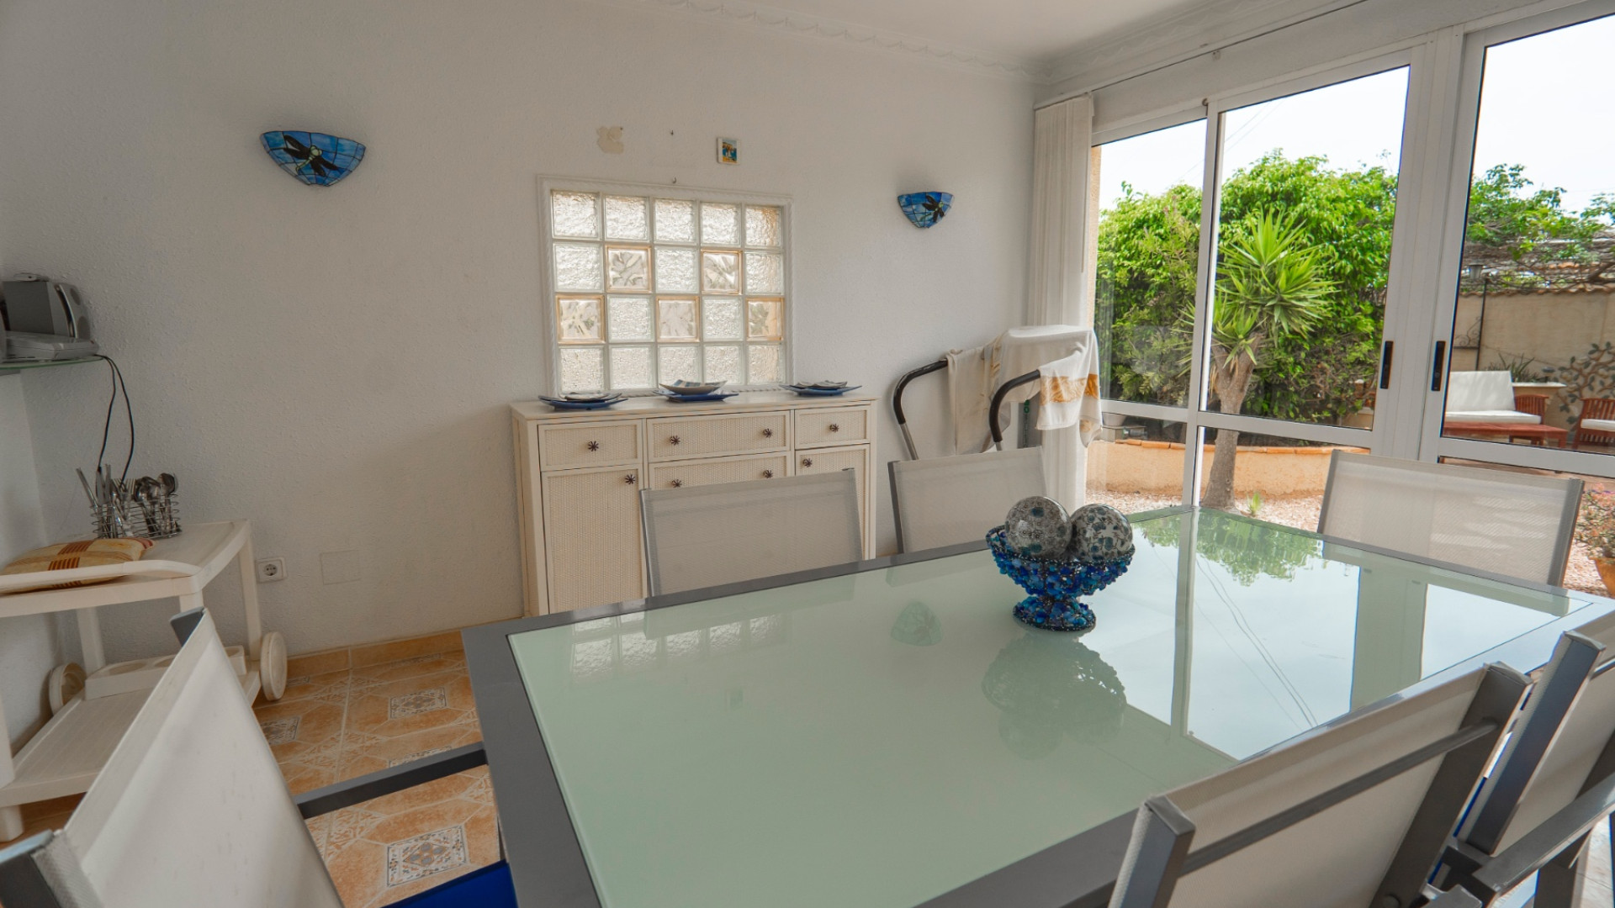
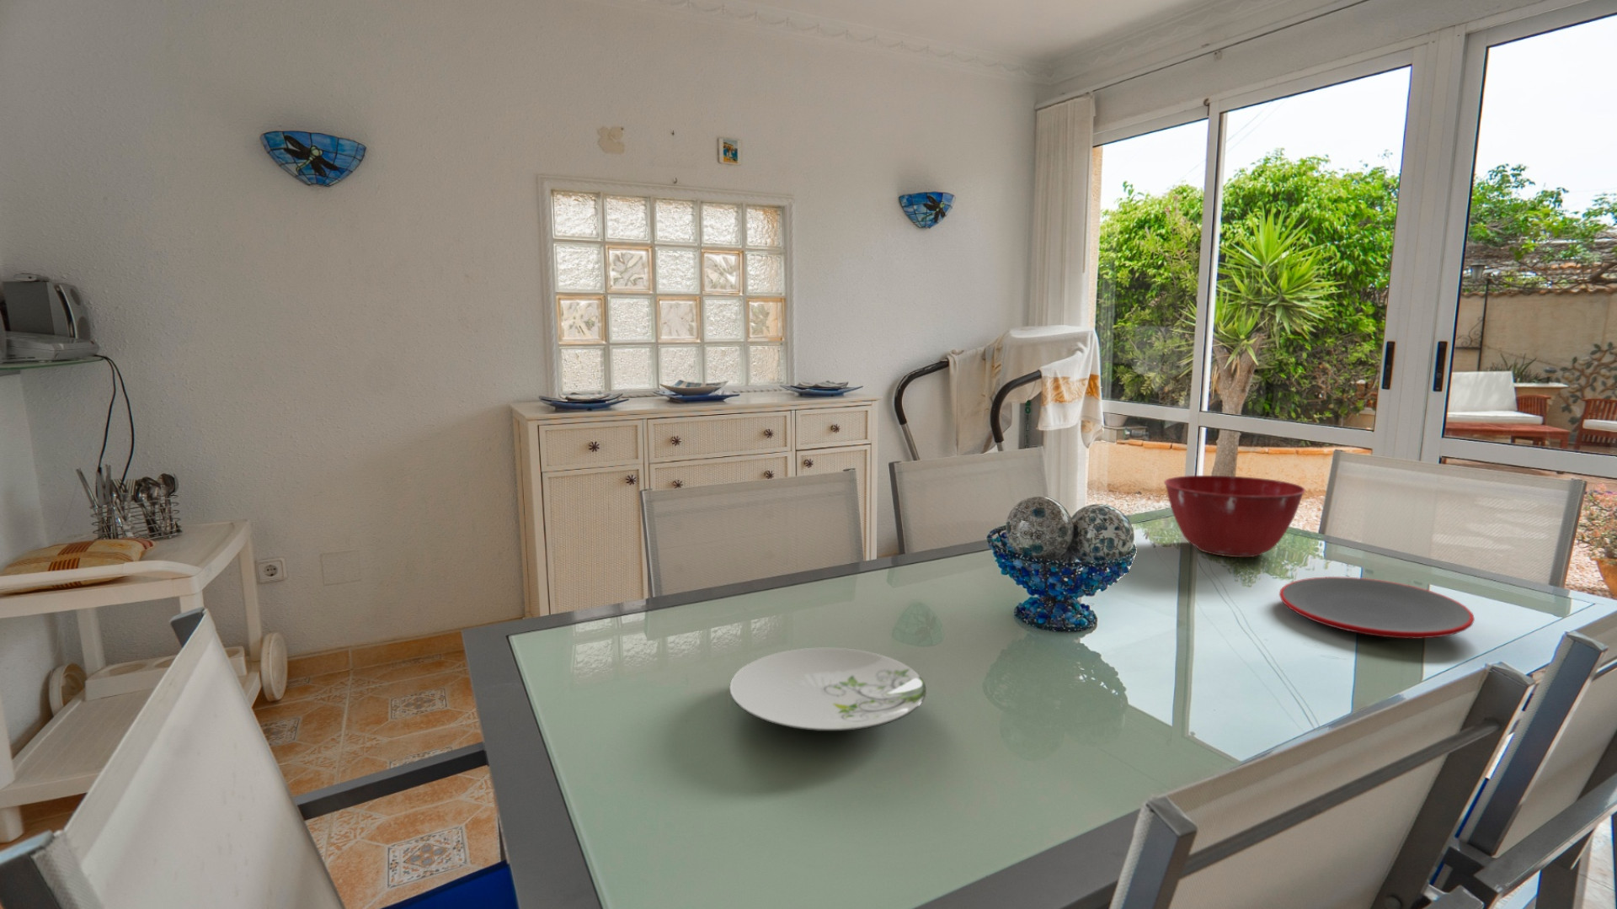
+ plate [1278,576,1476,639]
+ mixing bowl [1163,475,1306,558]
+ plate [729,647,927,733]
